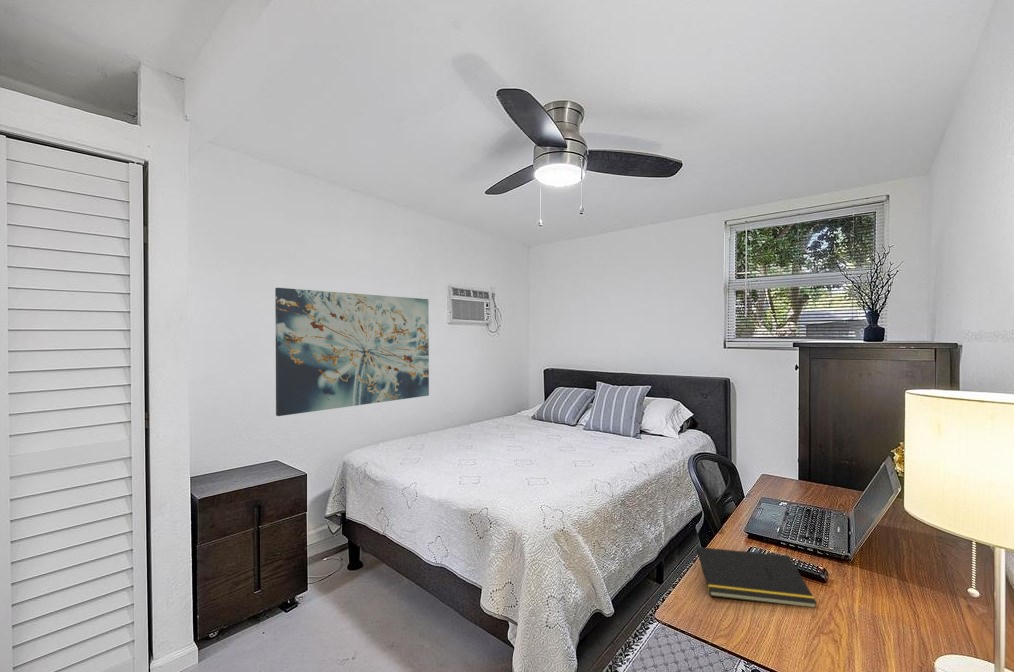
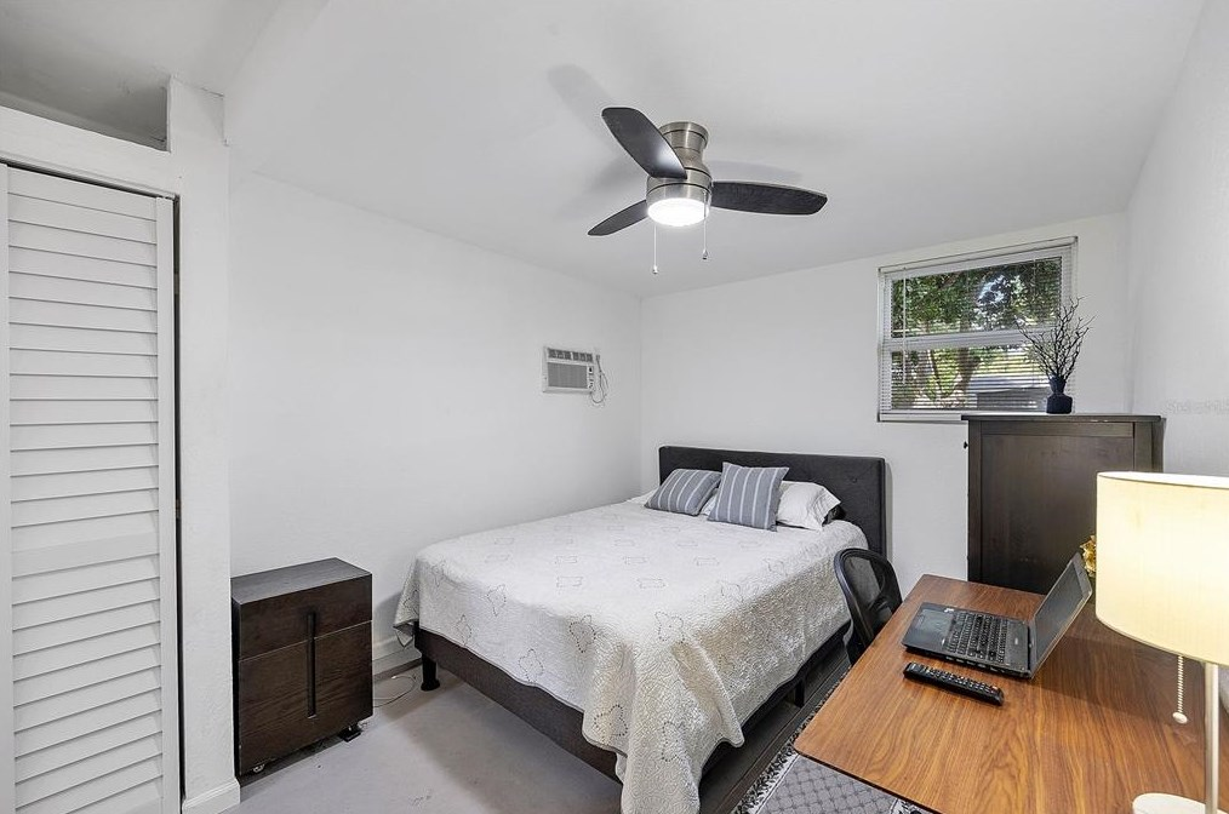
- wall art [274,287,430,417]
- notepad [694,546,818,609]
